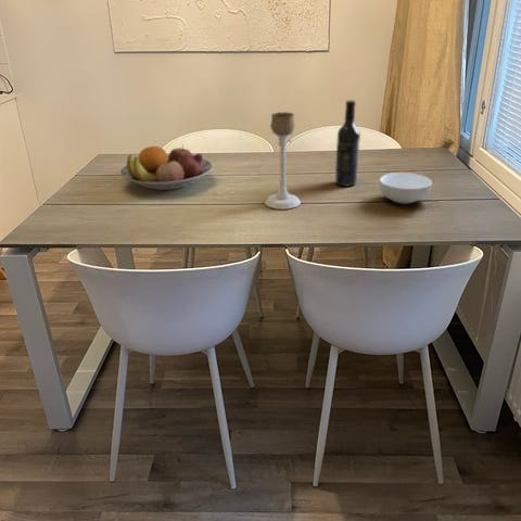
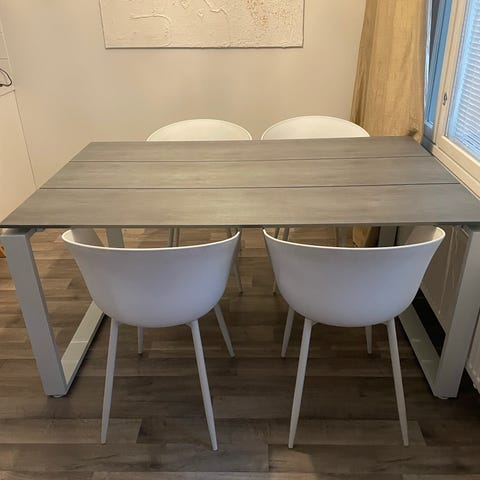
- fruit bowl [119,144,214,191]
- candle holder [264,111,302,211]
- cereal bowl [379,171,433,205]
- wine bottle [334,99,361,188]
